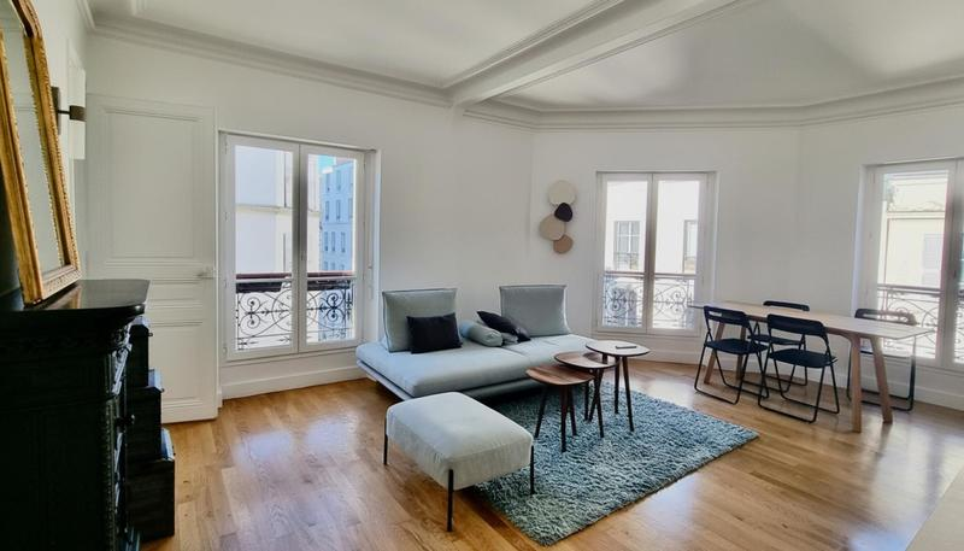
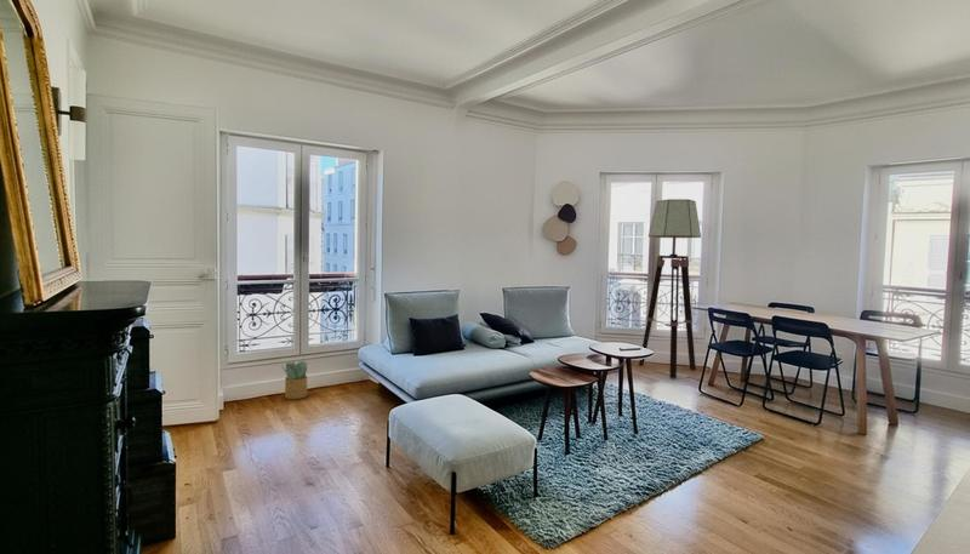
+ floor lamp [638,198,702,379]
+ potted plant [281,360,309,400]
